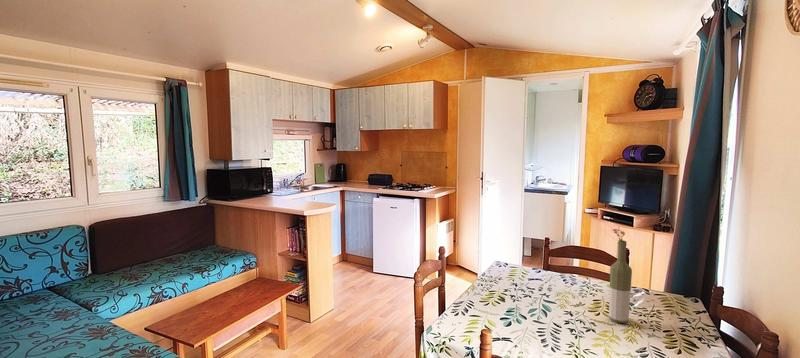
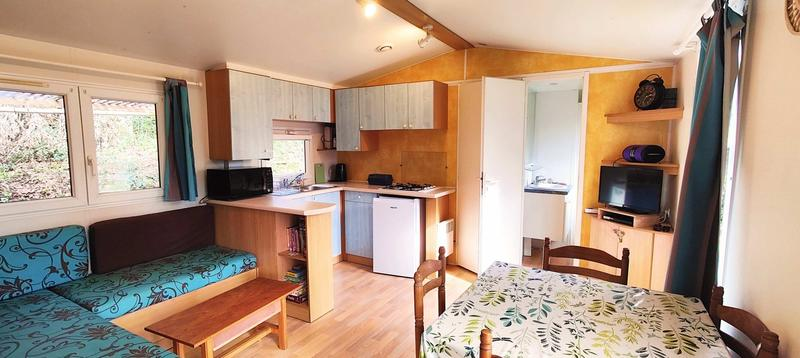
- bottle [608,239,633,324]
